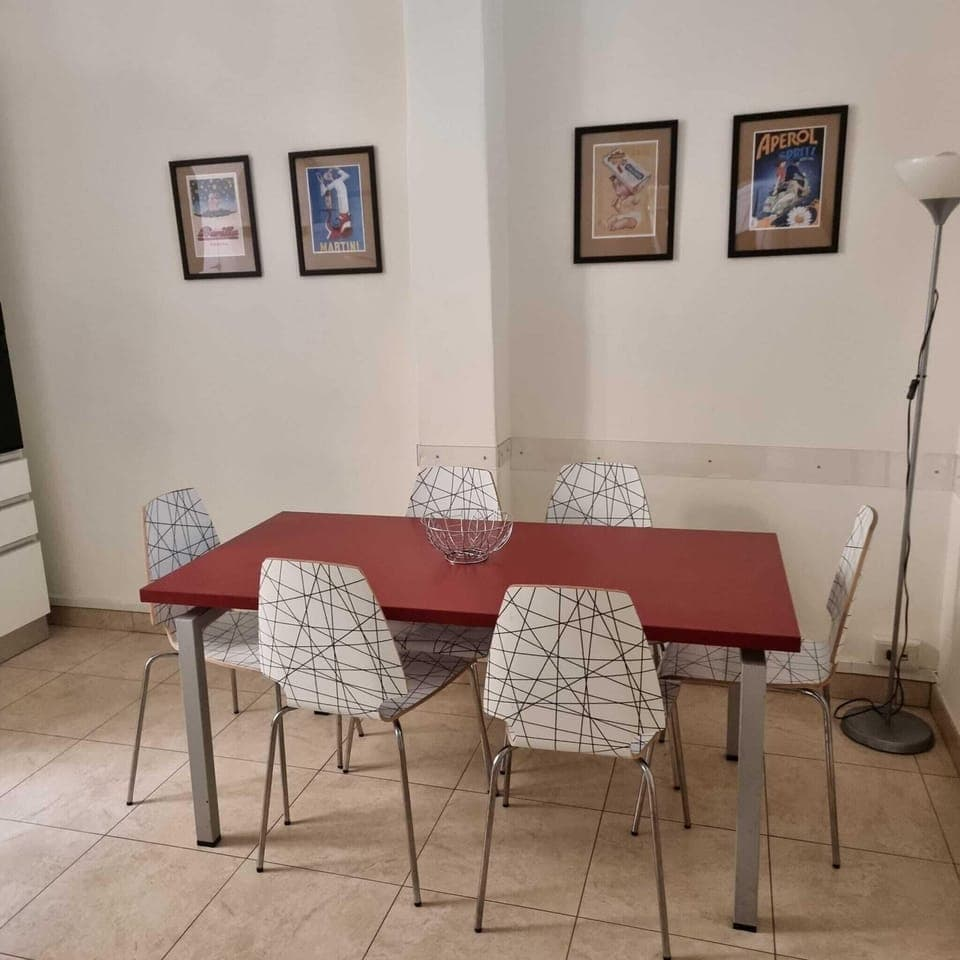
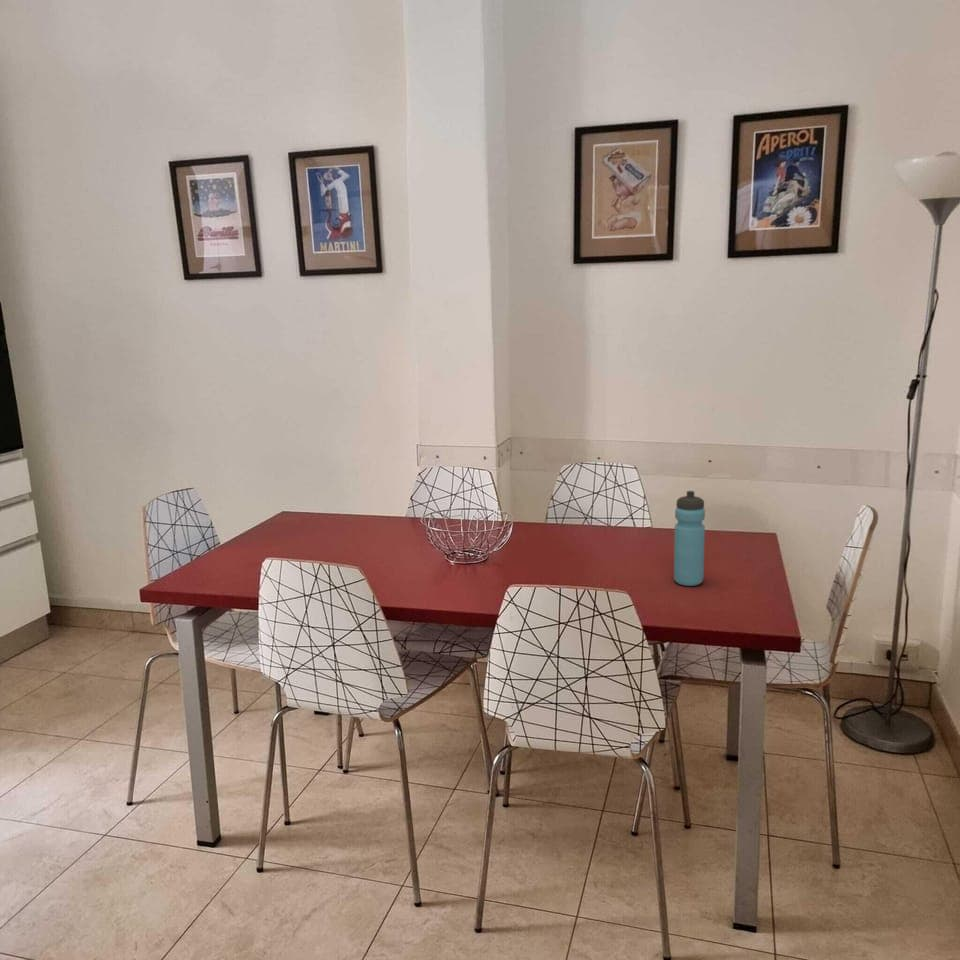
+ water bottle [673,490,706,587]
